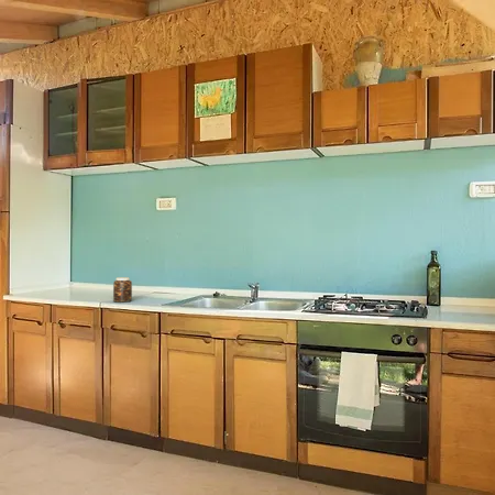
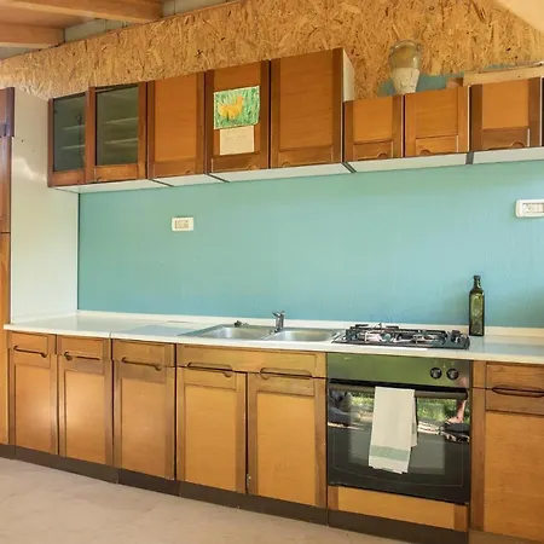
- jar [112,276,133,304]
